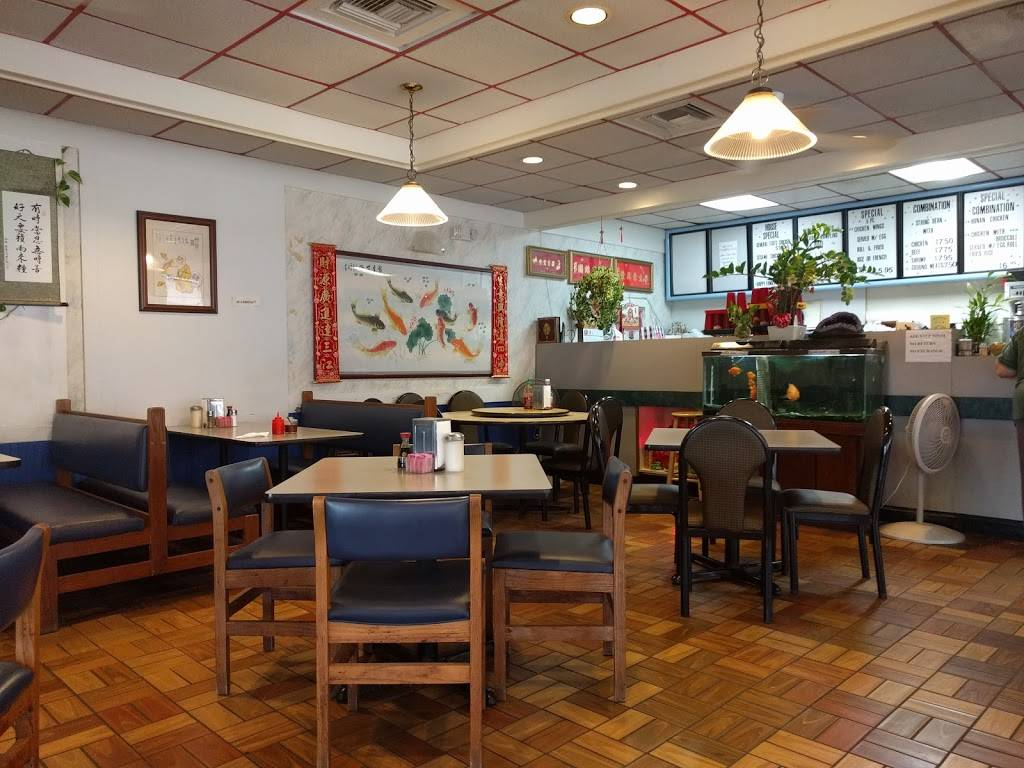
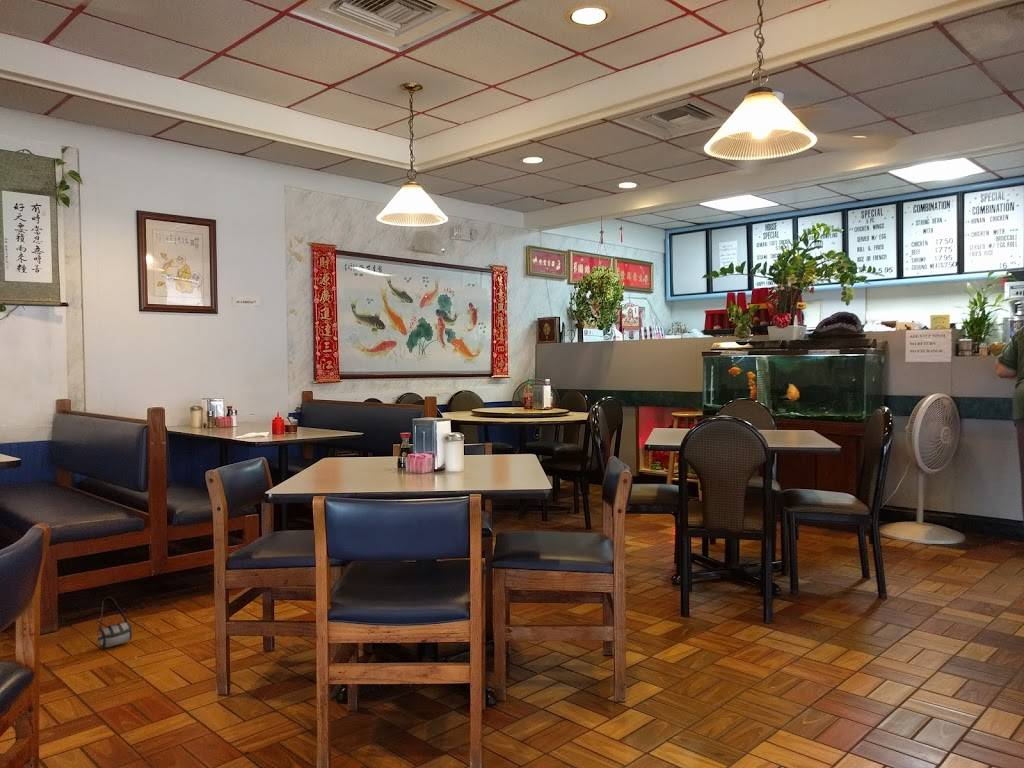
+ bag [96,596,137,659]
